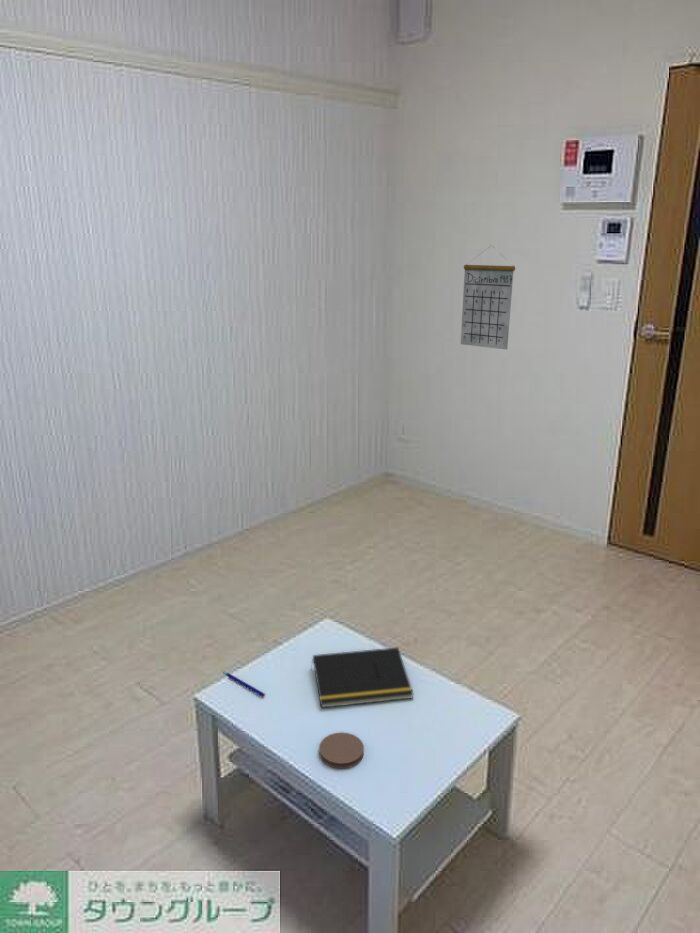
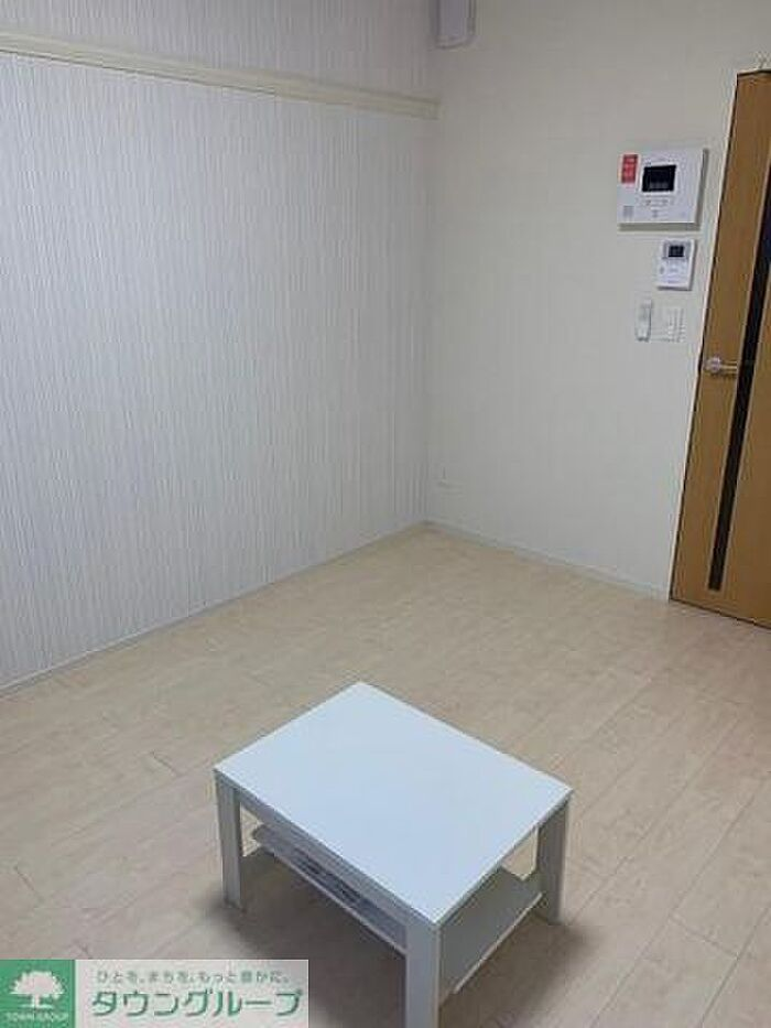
- pen [222,670,266,698]
- calendar [460,244,516,351]
- notepad [309,646,414,709]
- coaster [318,731,365,770]
